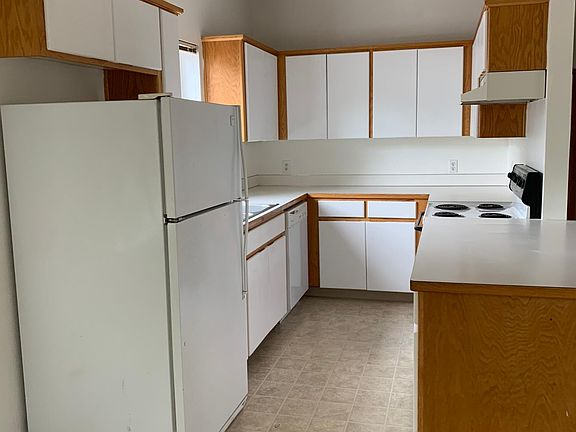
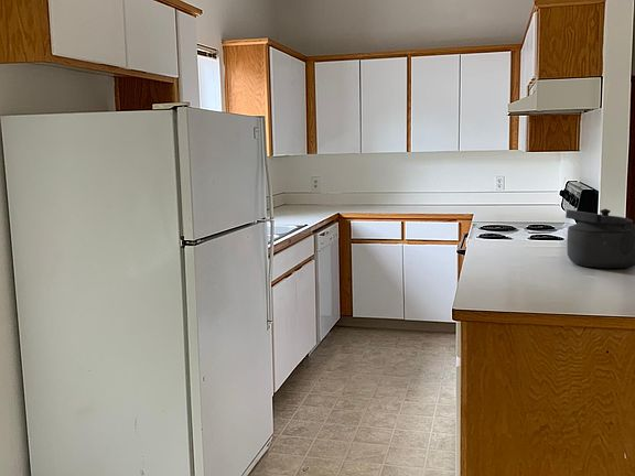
+ kettle [564,208,635,269]
